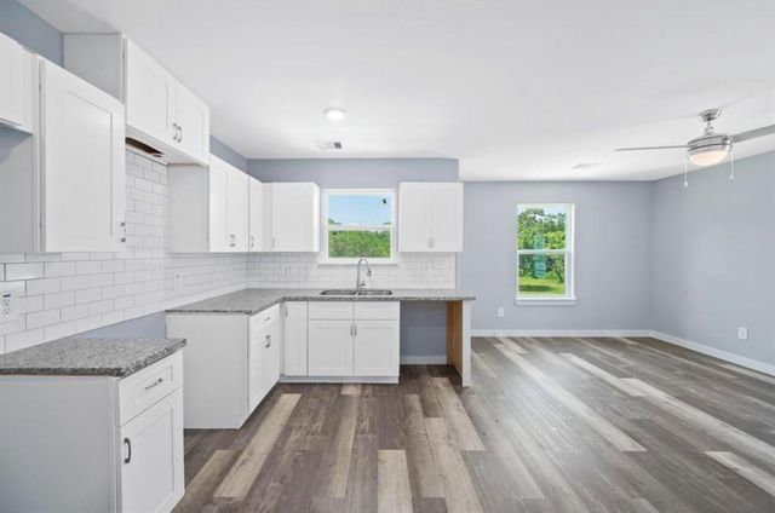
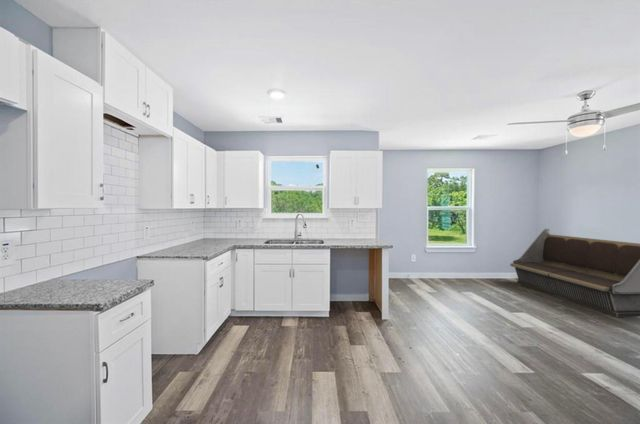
+ bench [509,228,640,318]
